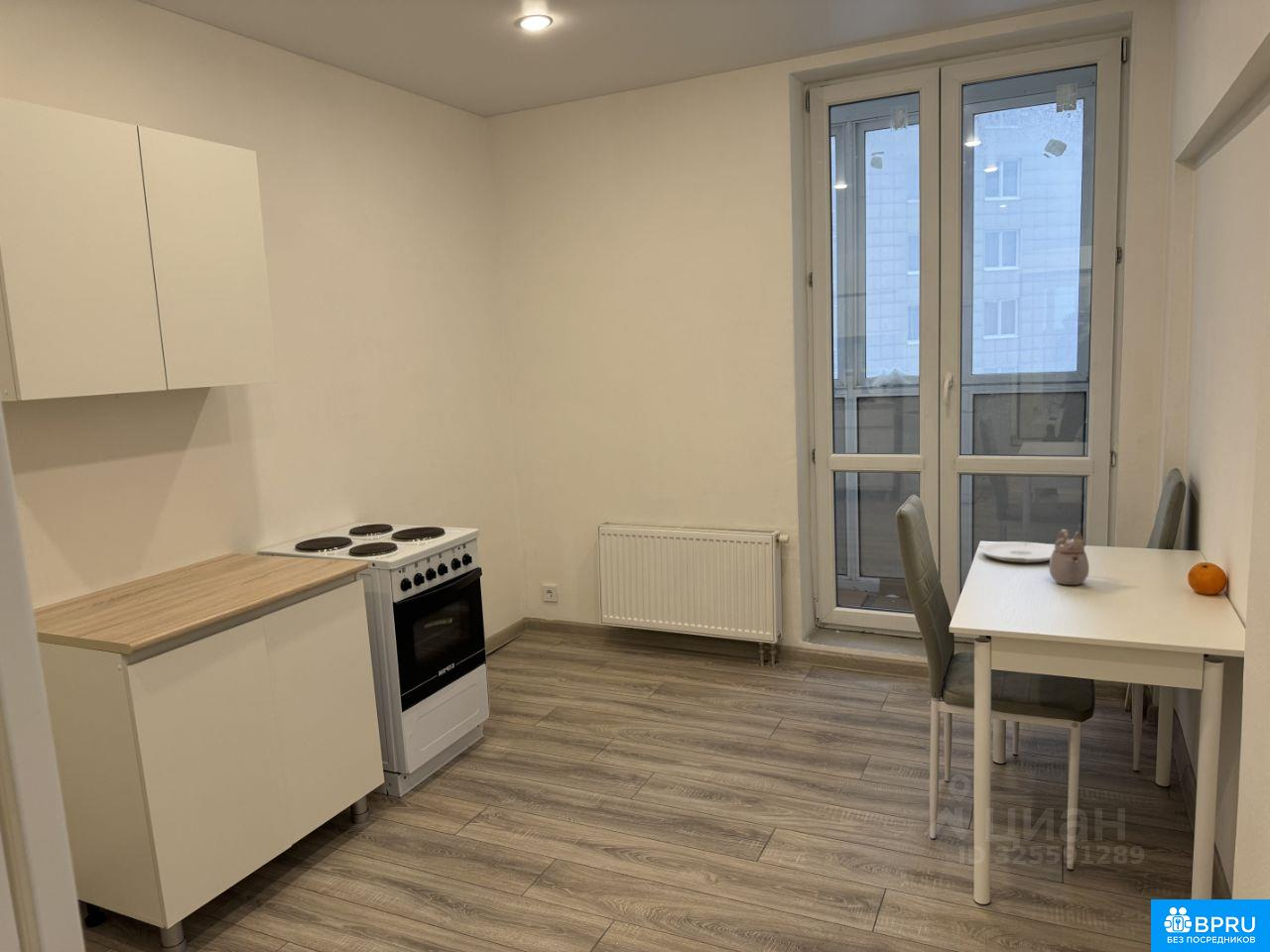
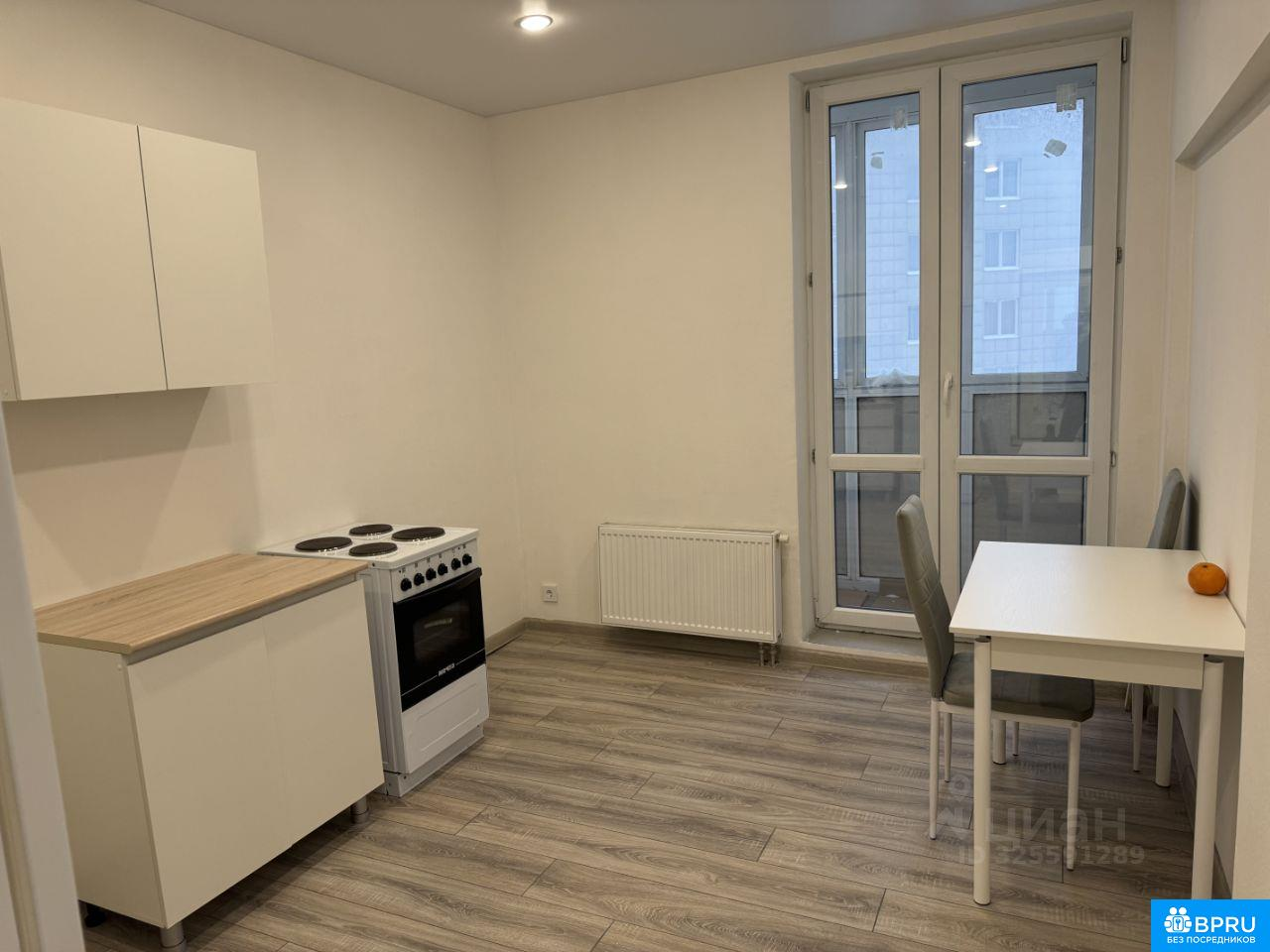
- teapot [1048,529,1090,586]
- plate [977,540,1055,563]
